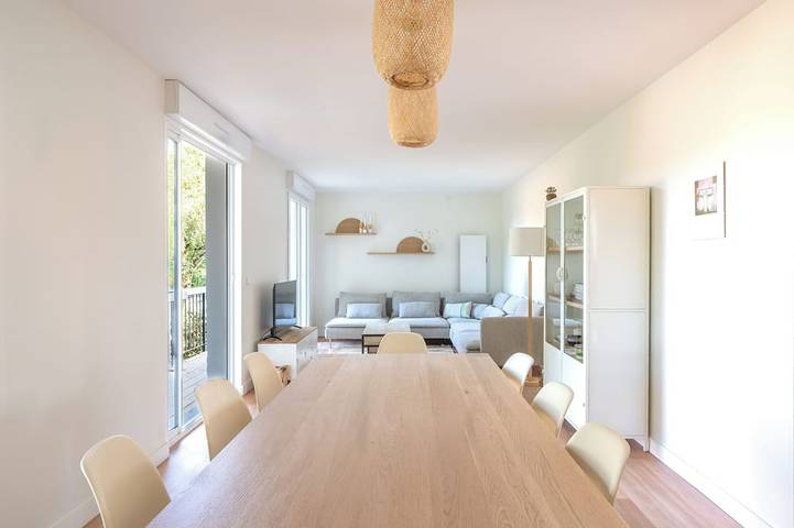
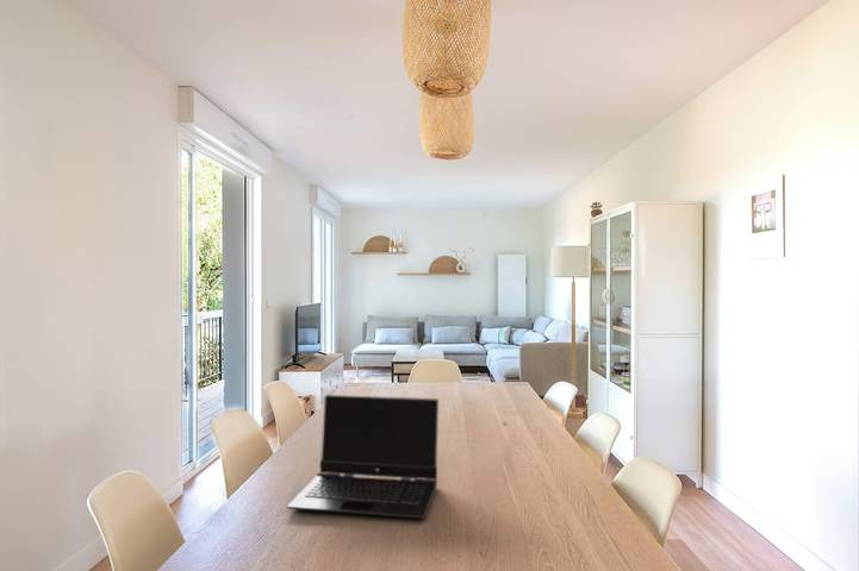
+ laptop computer [286,394,440,520]
